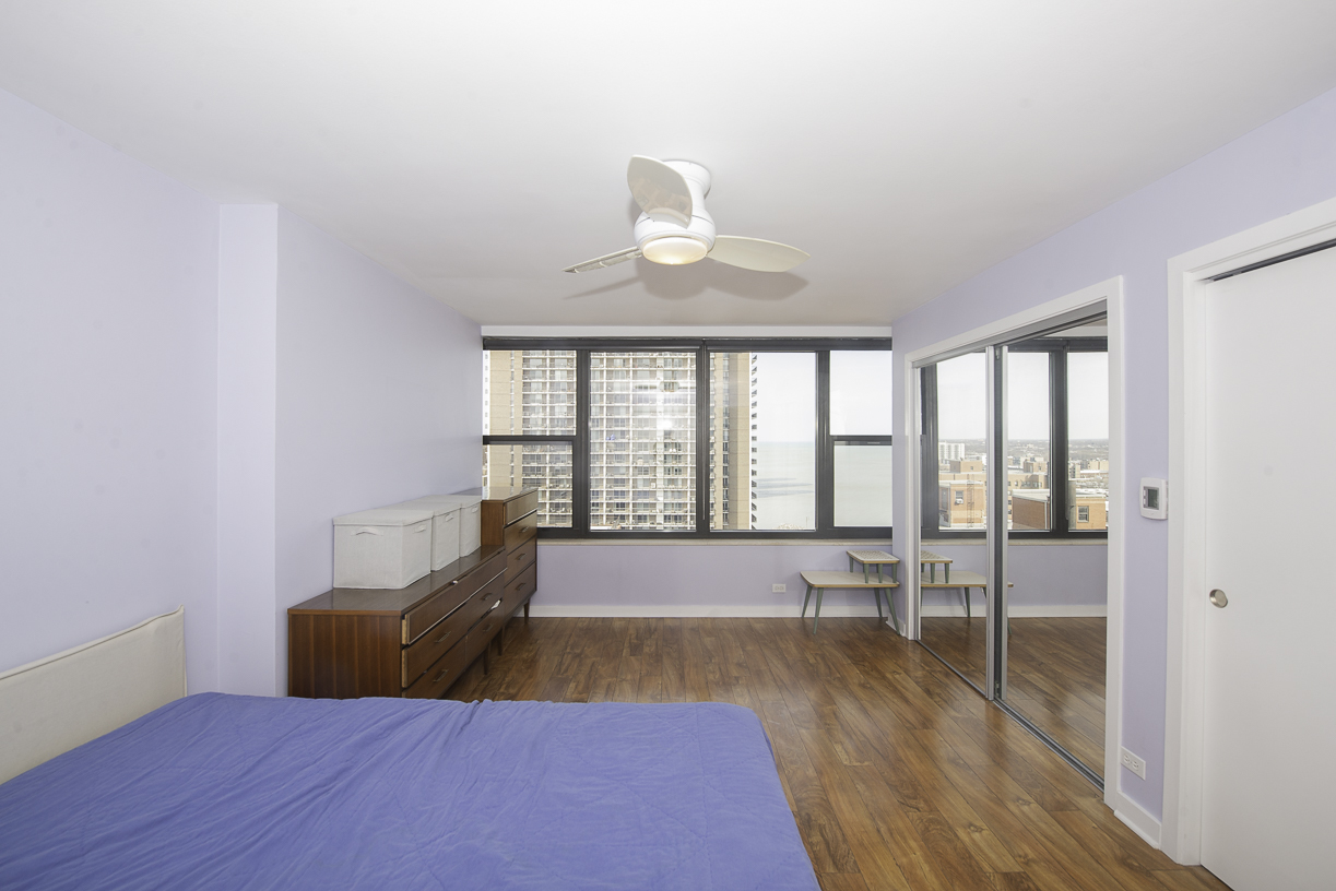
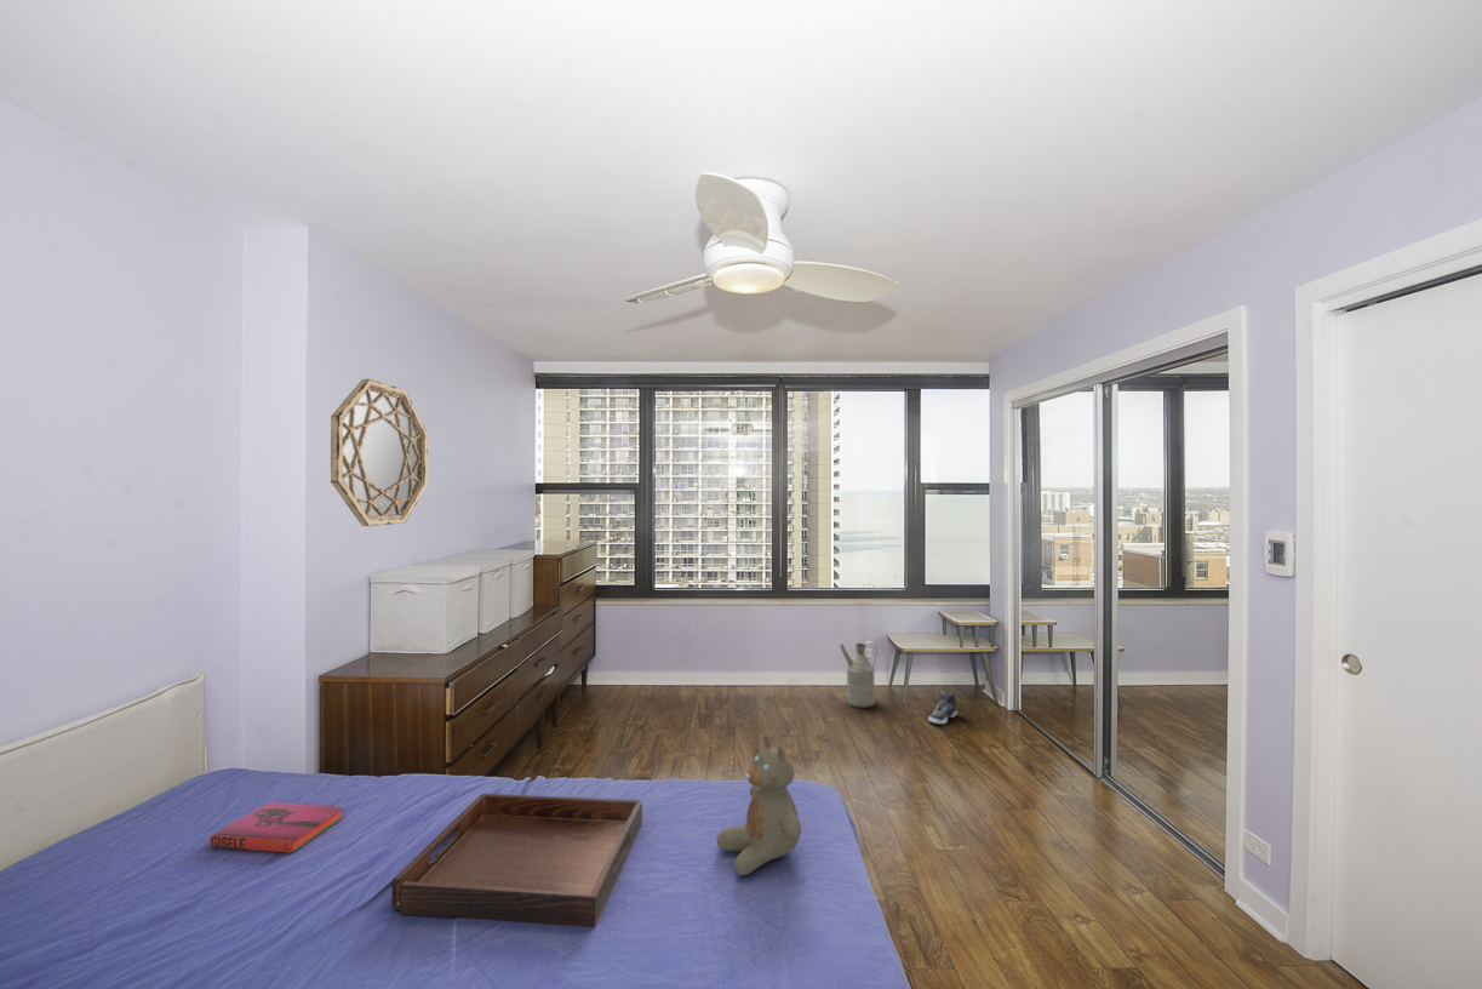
+ serving tray [391,793,643,928]
+ watering can [839,640,879,709]
+ teddy bear [716,733,802,876]
+ home mirror [330,378,429,527]
+ hardback book [208,801,344,854]
+ sneaker [927,690,959,725]
